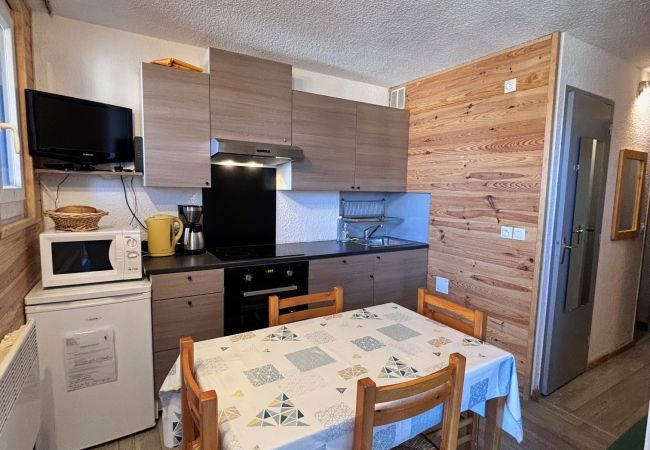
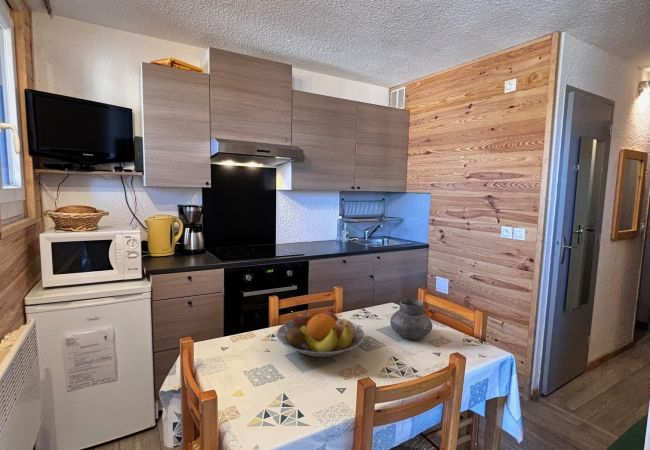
+ vase [389,298,433,340]
+ fruit bowl [276,307,366,358]
